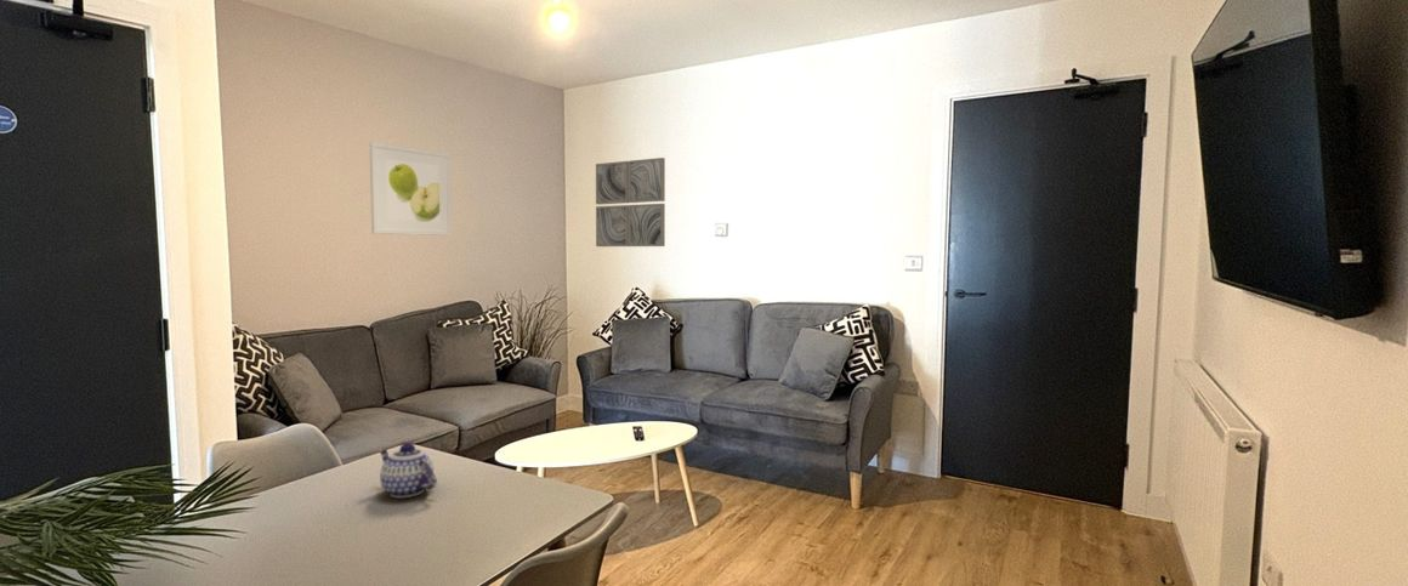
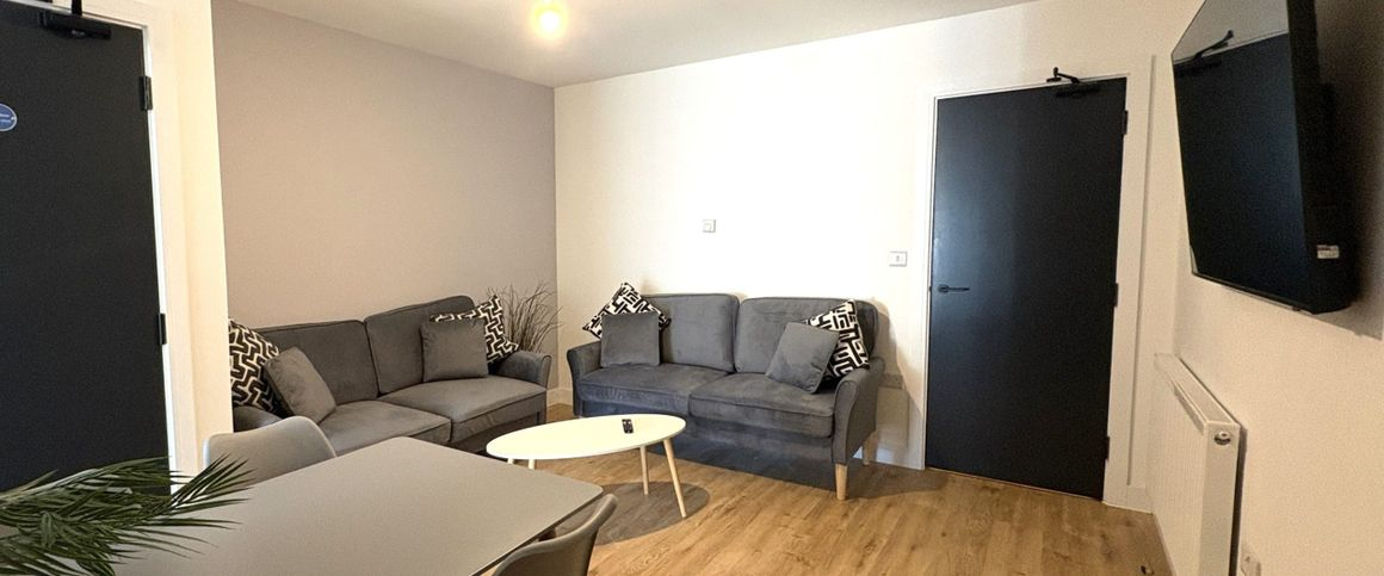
- wall art [595,157,666,248]
- teapot [377,442,438,499]
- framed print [369,141,453,237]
